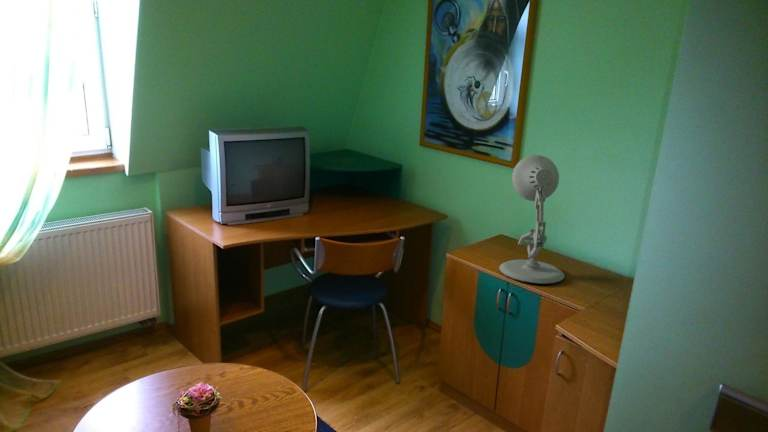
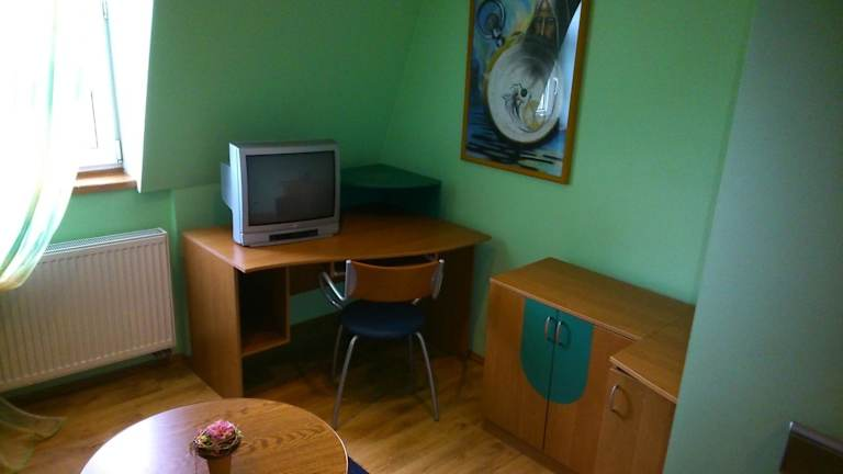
- desk lamp [498,154,566,285]
